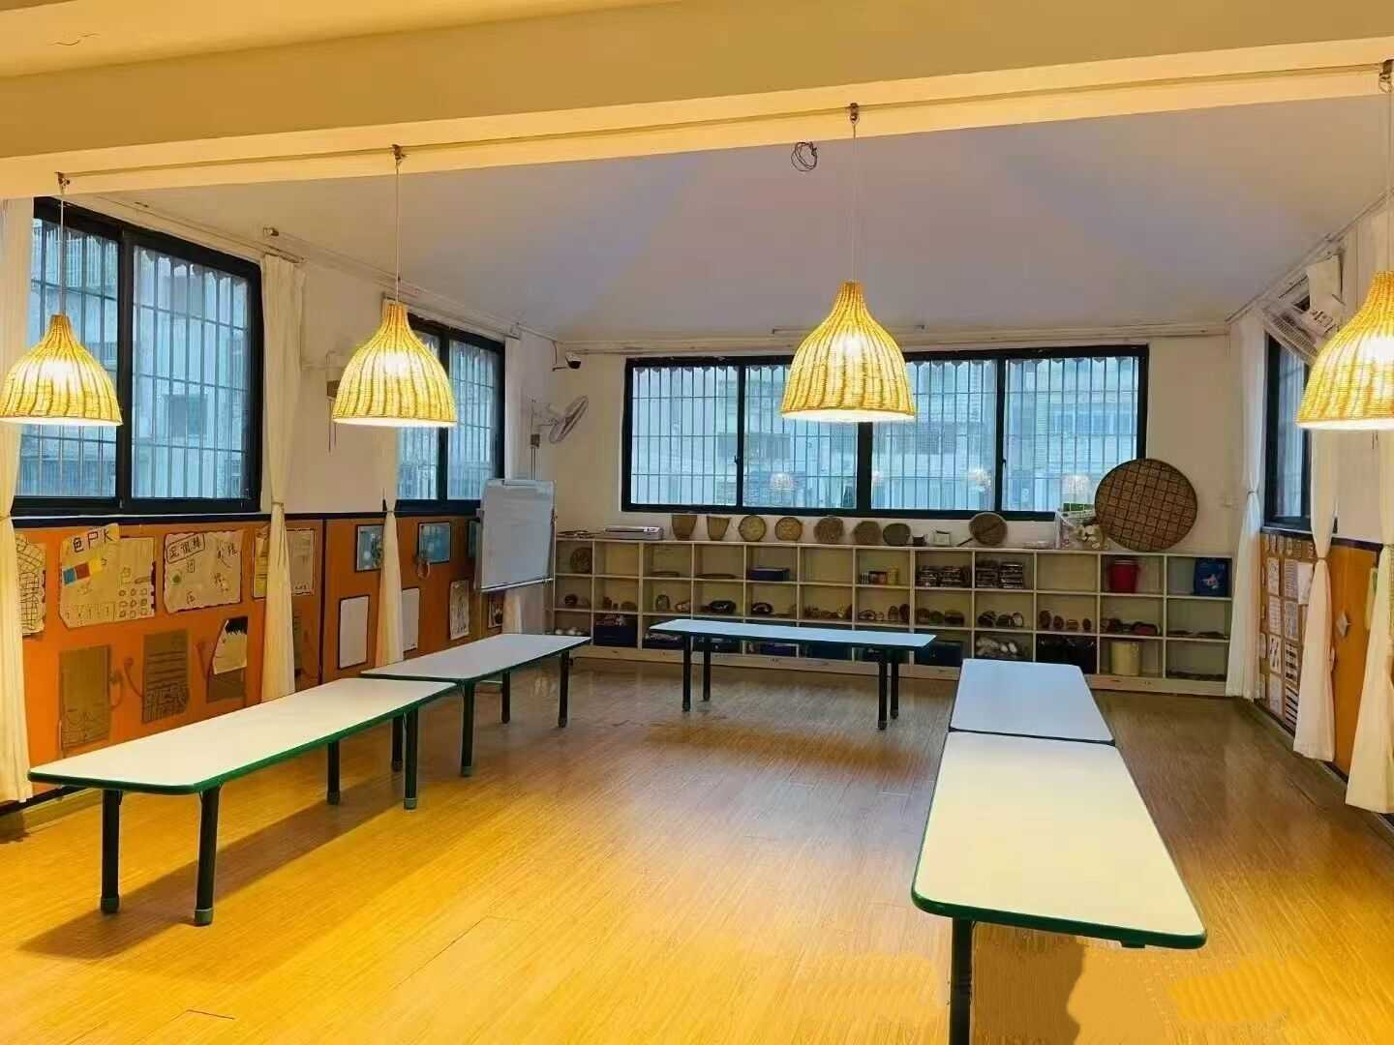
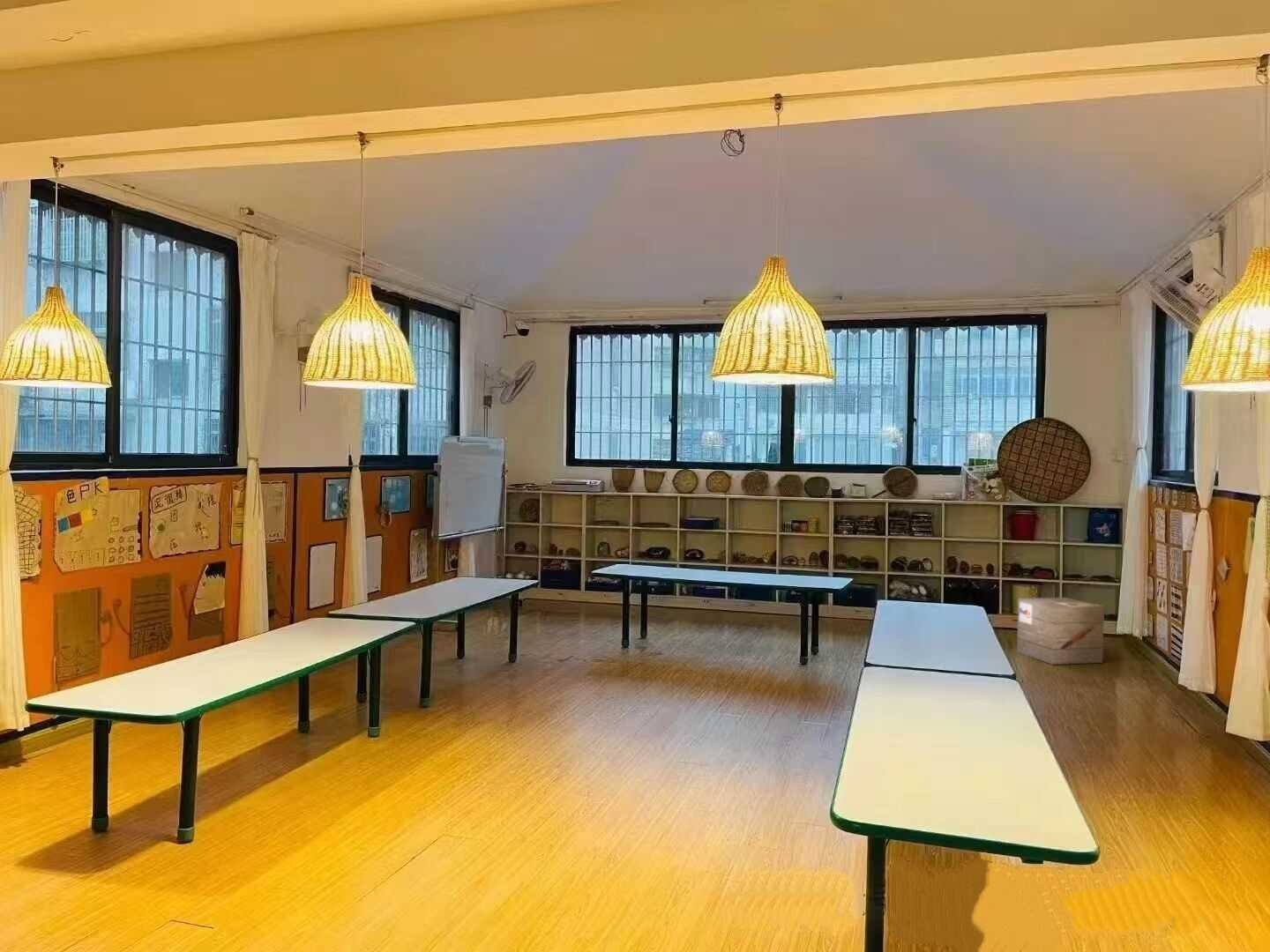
+ wooden crate [1016,597,1105,666]
